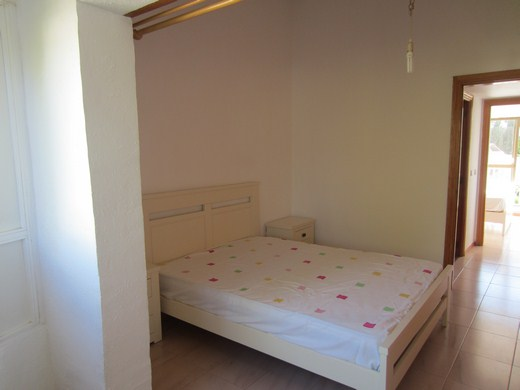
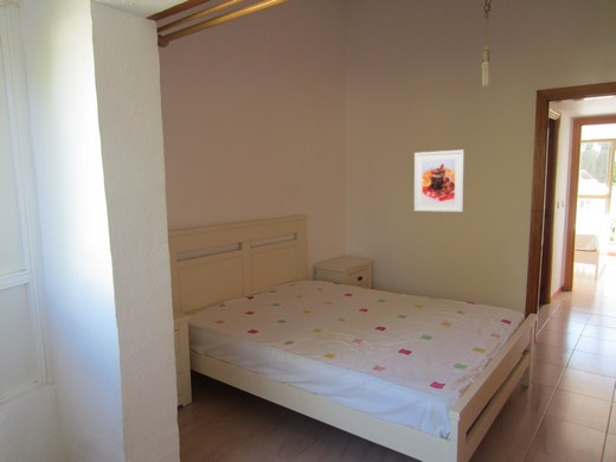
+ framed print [413,149,466,213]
